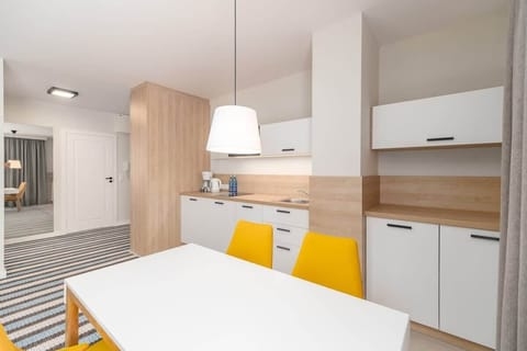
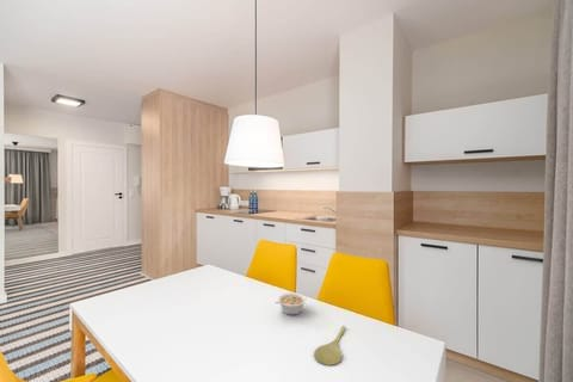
+ spoon [313,325,347,366]
+ legume [273,291,308,316]
